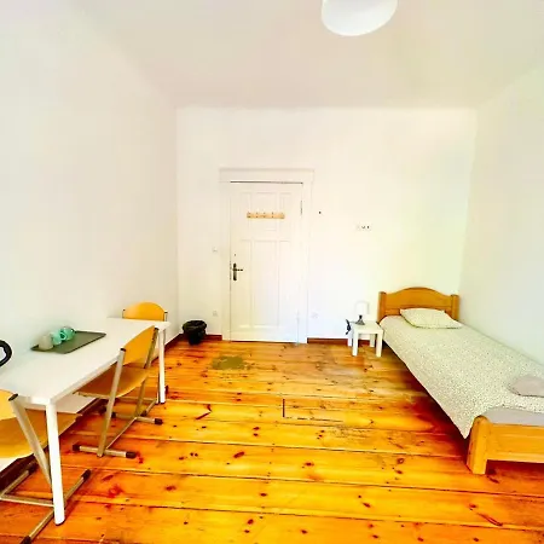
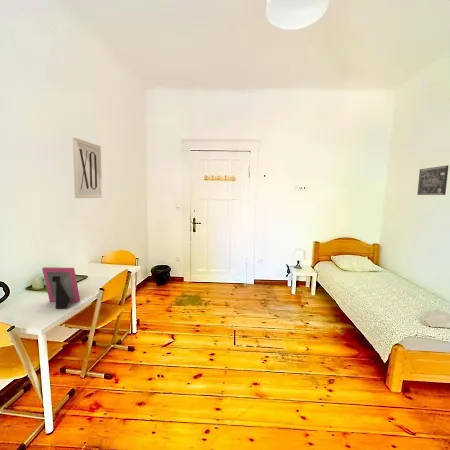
+ wall art [72,137,103,199]
+ picture frame [41,266,81,310]
+ wall art [416,164,450,196]
